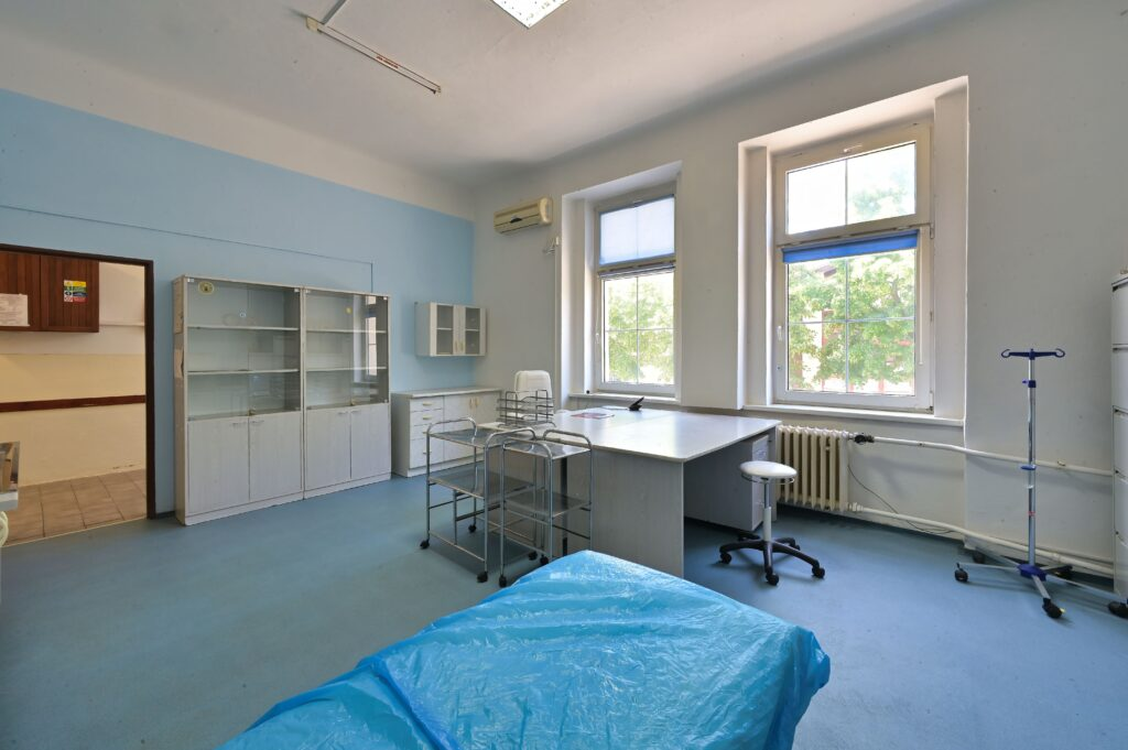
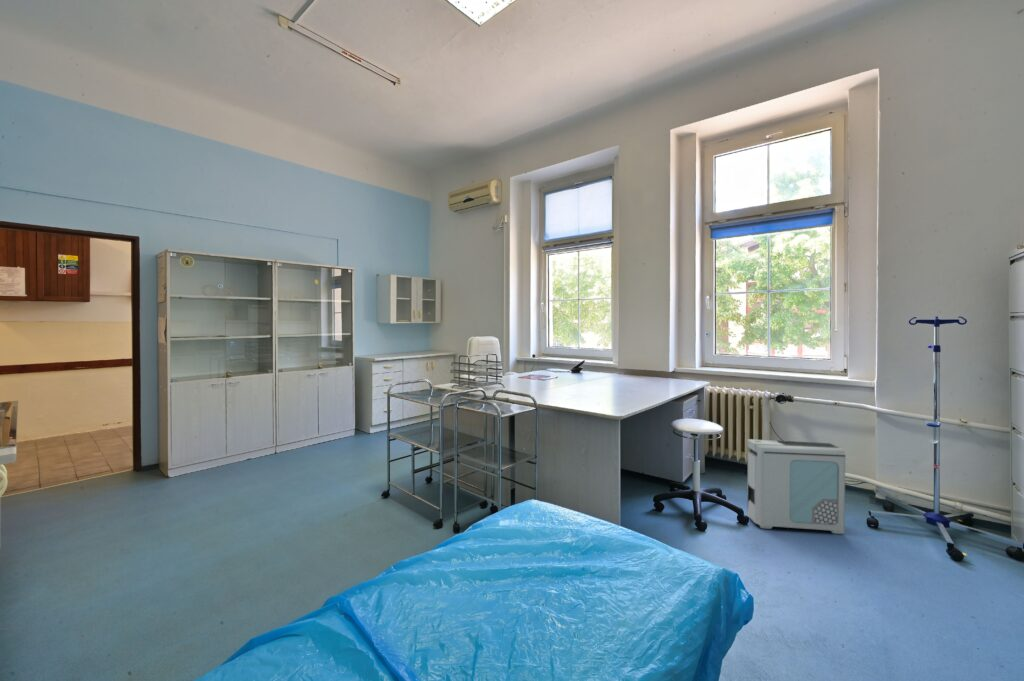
+ air purifier [746,438,846,535]
